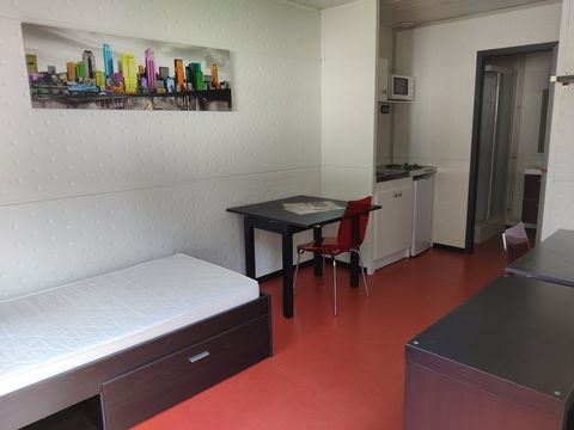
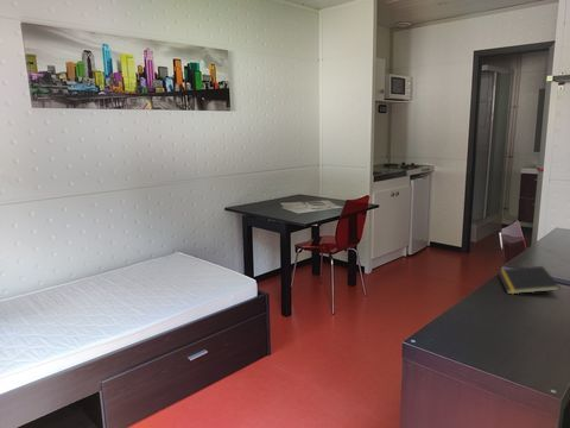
+ notepad [496,265,562,295]
